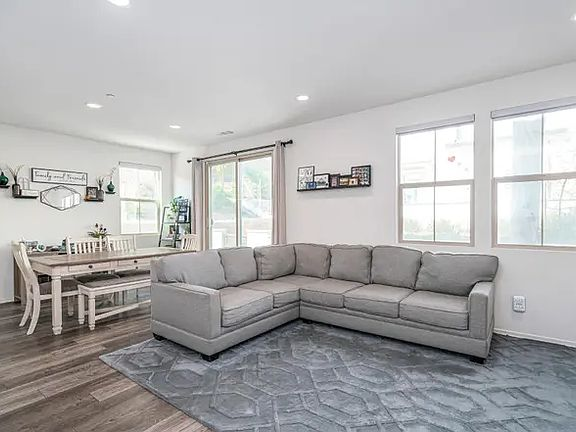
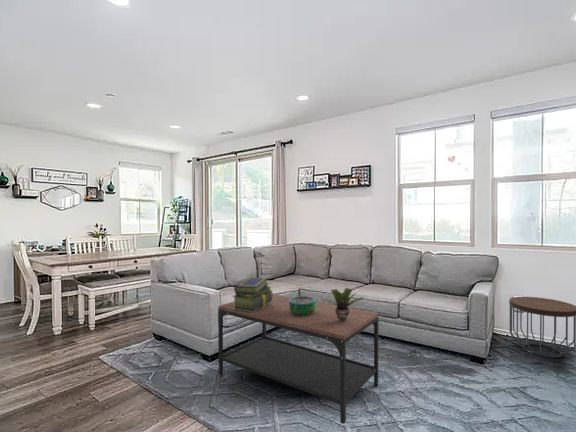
+ decorative bowl [289,295,317,316]
+ coffee table [217,293,380,425]
+ stack of books [231,277,273,312]
+ side table [508,296,576,359]
+ potted plant [321,287,365,322]
